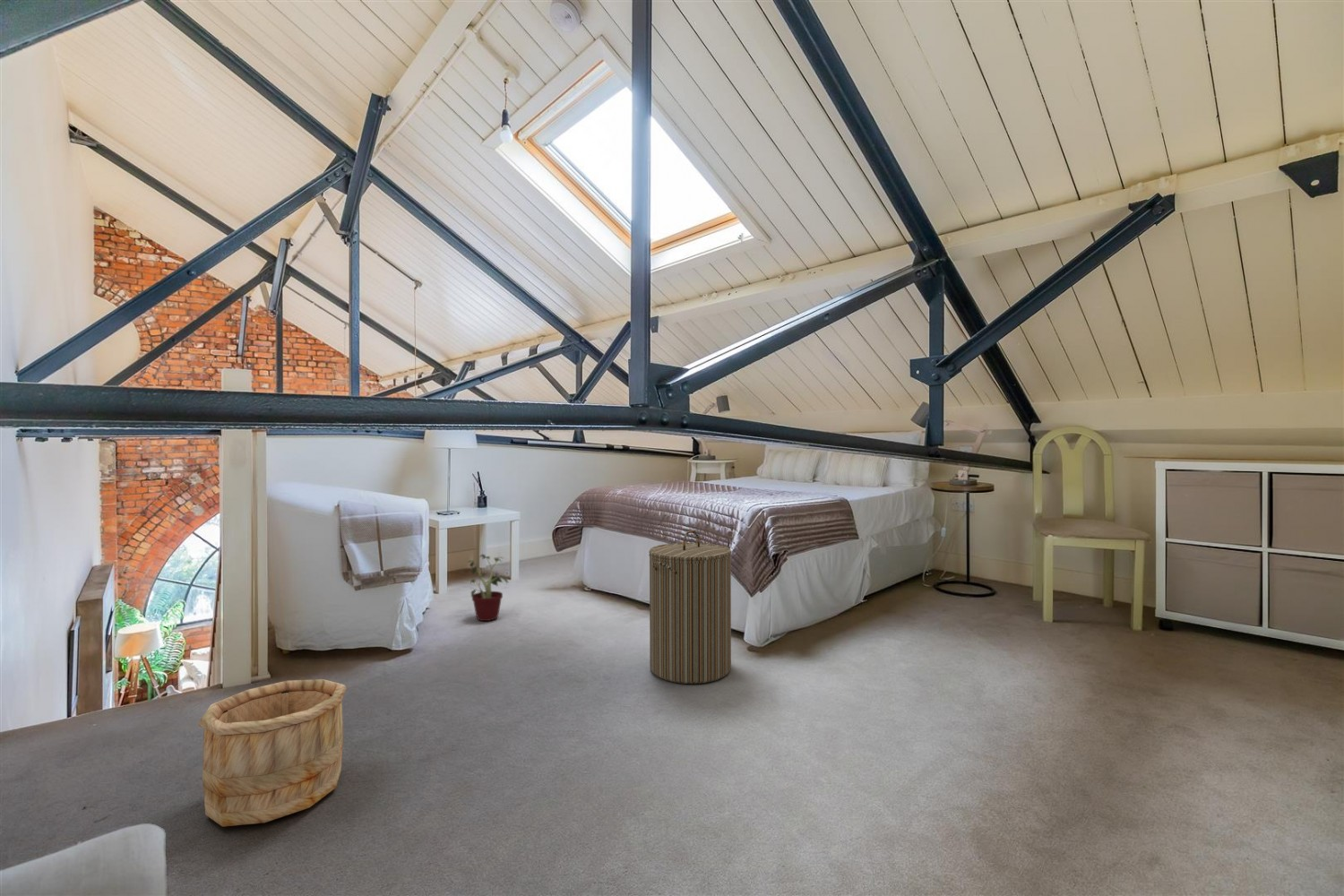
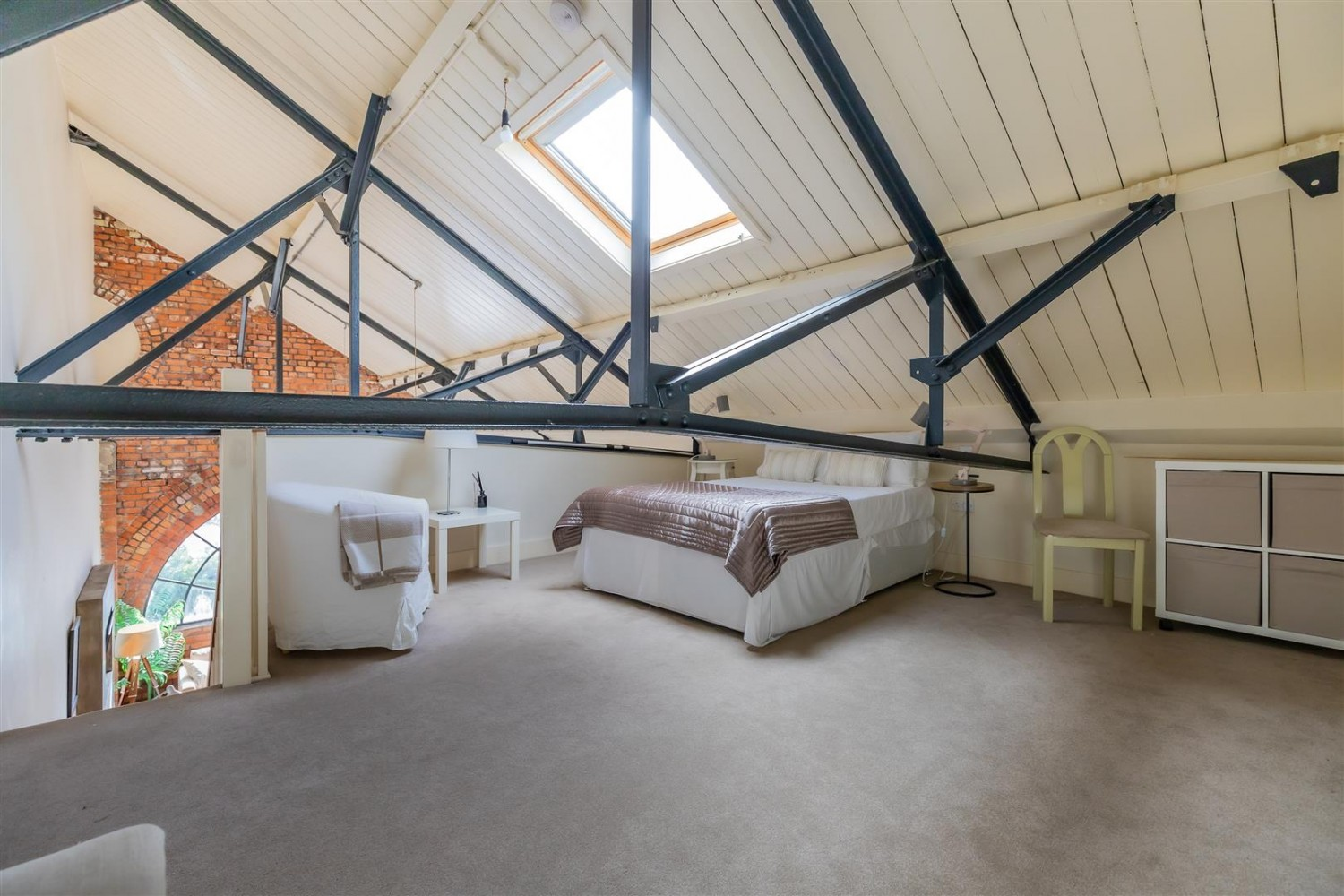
- wooden bucket [197,678,347,827]
- laundry hamper [648,530,732,685]
- potted plant [467,553,510,622]
